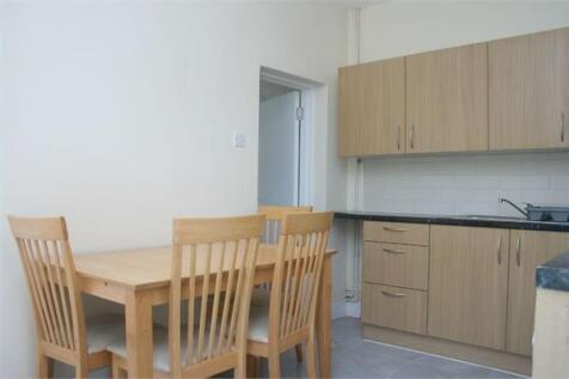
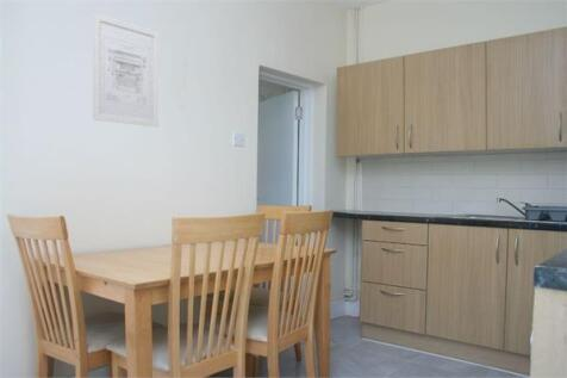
+ wall art [92,12,161,128]
